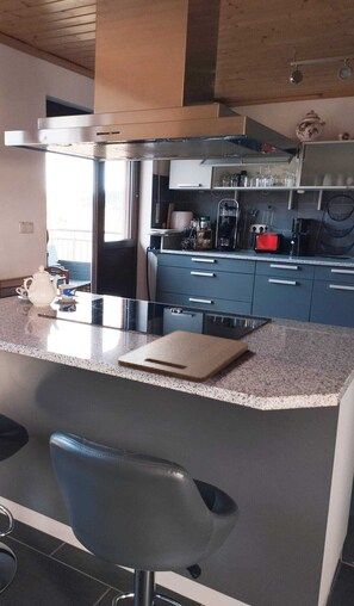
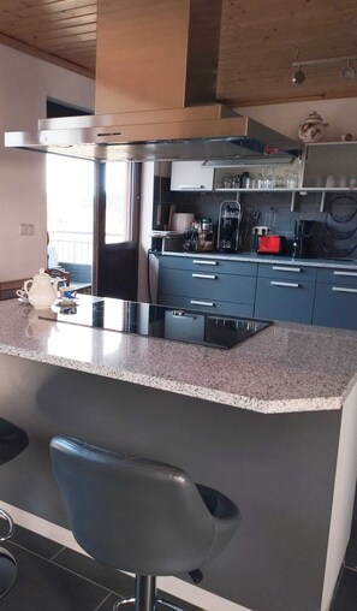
- cutting board [117,329,249,384]
